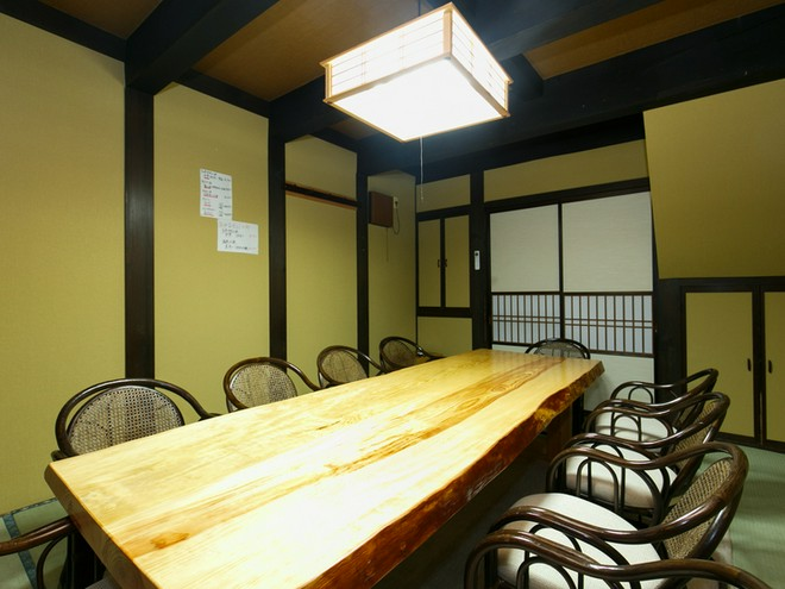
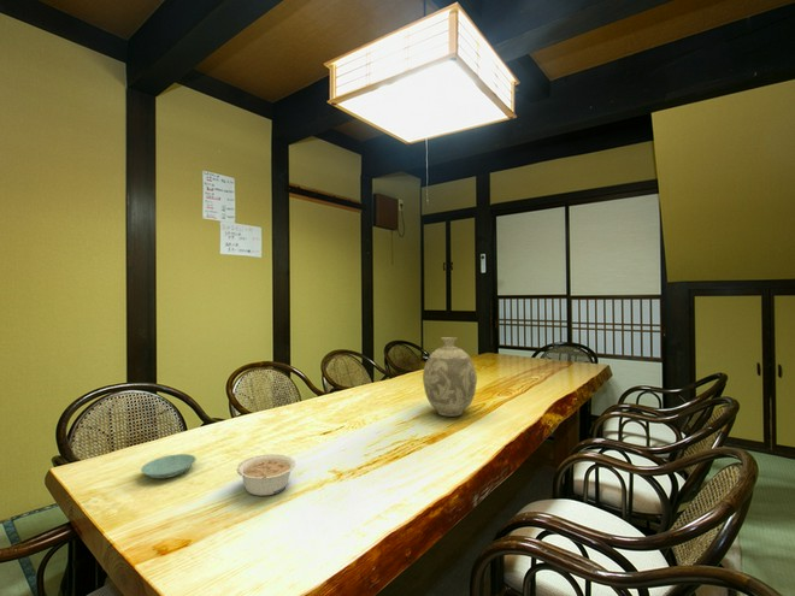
+ legume [236,453,296,497]
+ saucer [140,453,198,479]
+ decorative vase [422,336,478,418]
